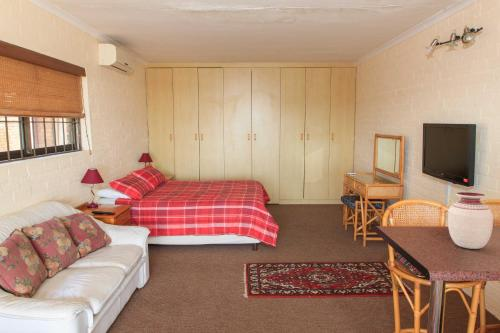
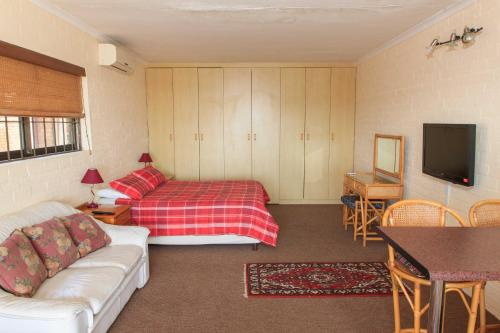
- vase [447,191,494,250]
